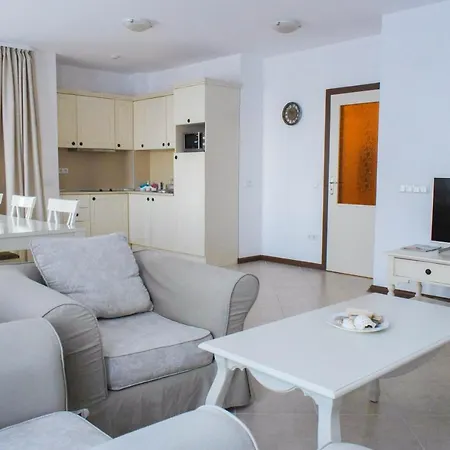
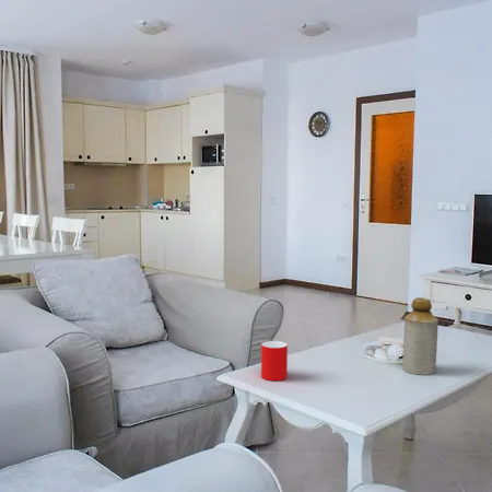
+ cup [260,340,289,382]
+ bottle [401,296,440,376]
